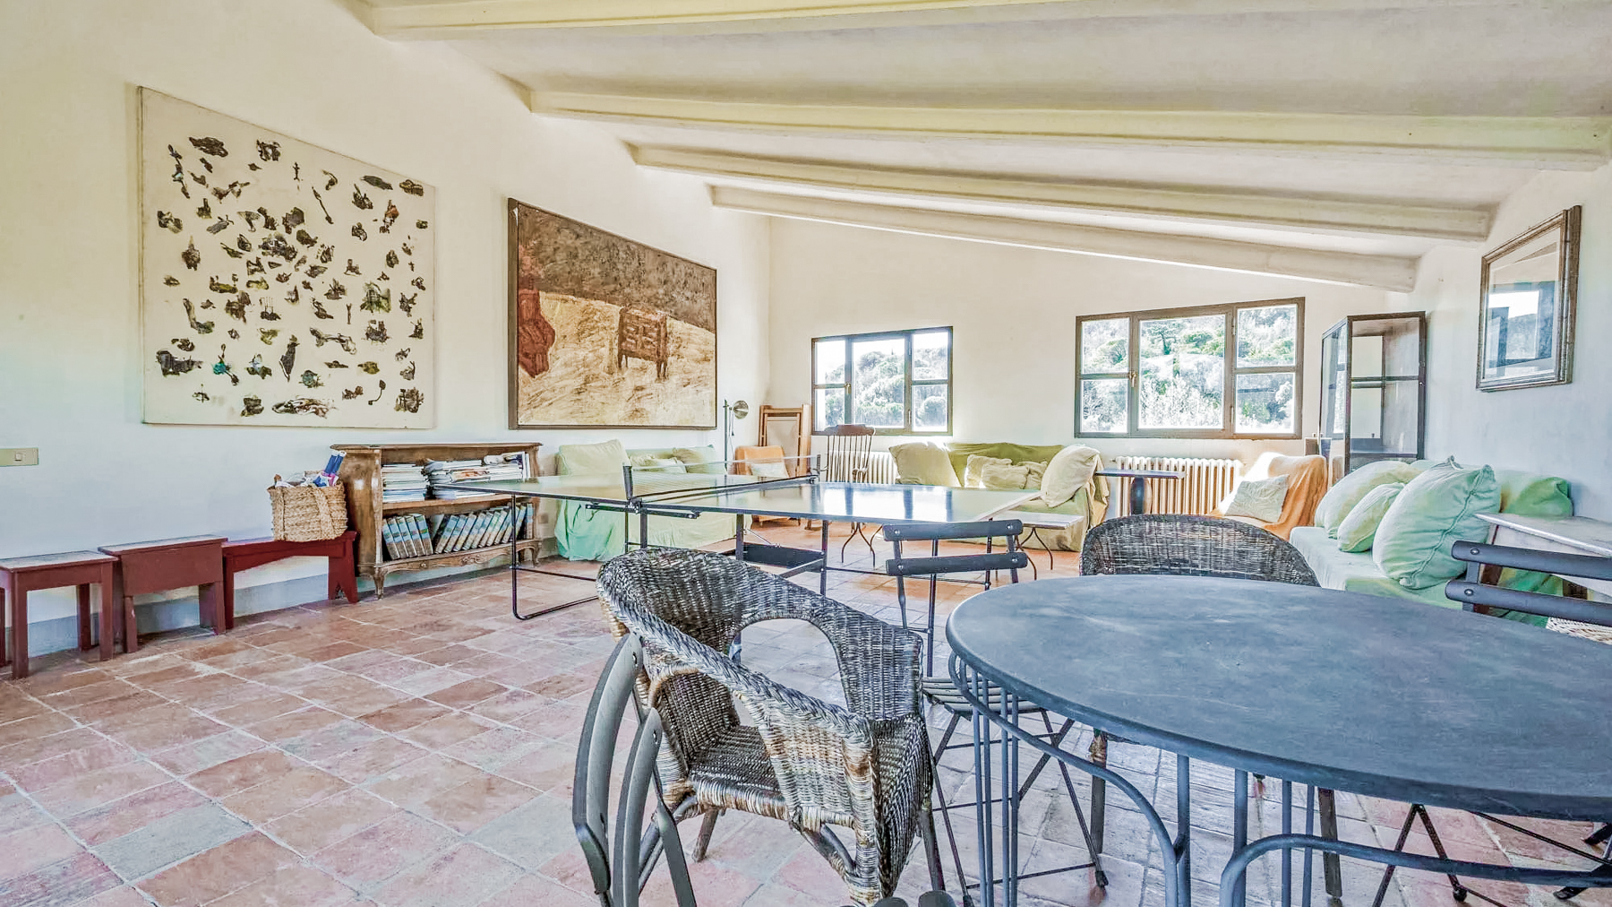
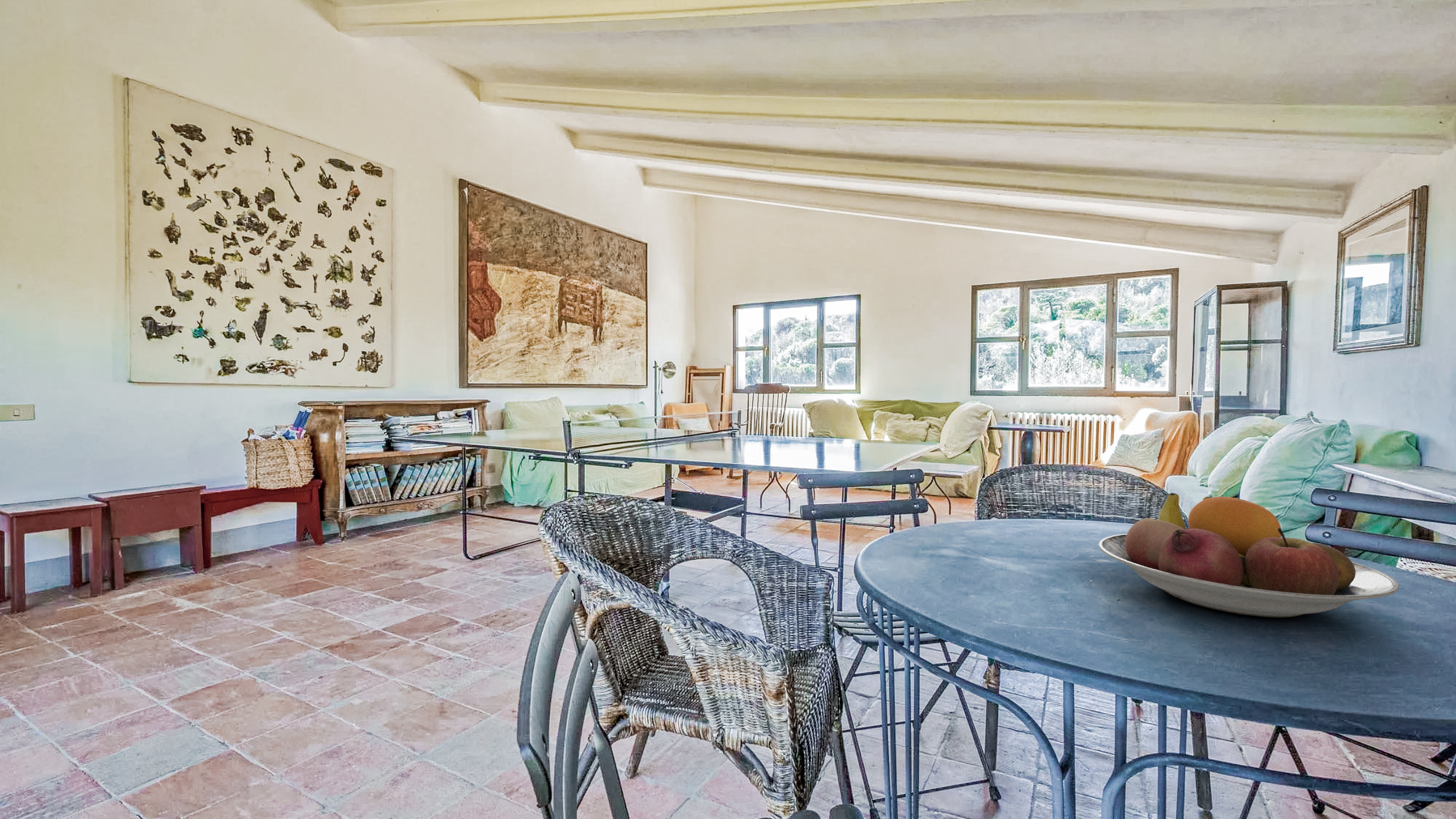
+ fruit bowl [1098,492,1399,618]
